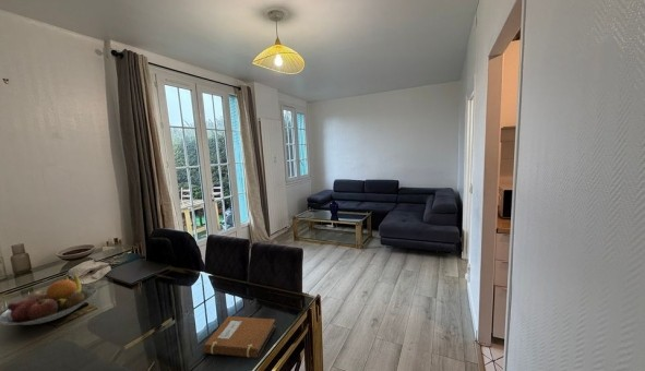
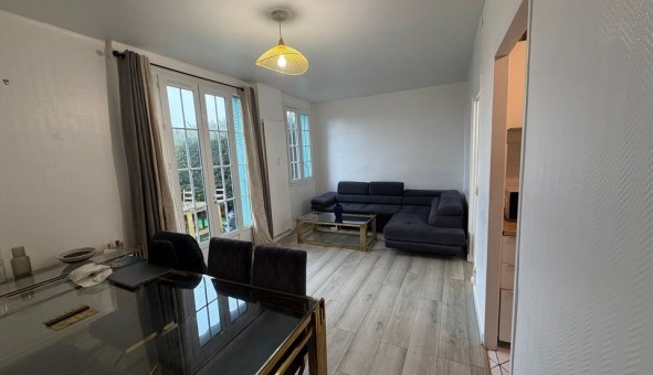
- fruit bowl [0,275,98,326]
- notebook [202,315,277,359]
